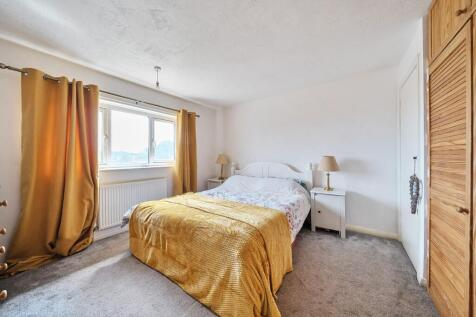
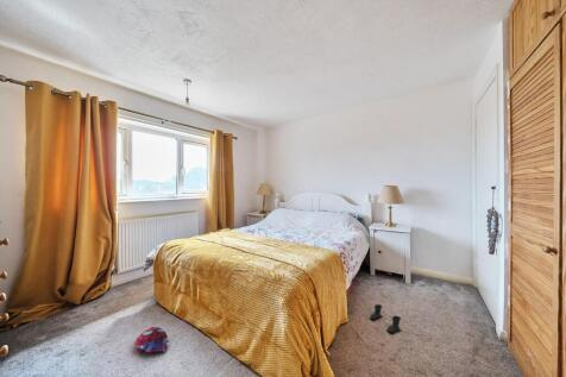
+ boots [369,303,402,335]
+ plush toy [132,326,170,354]
